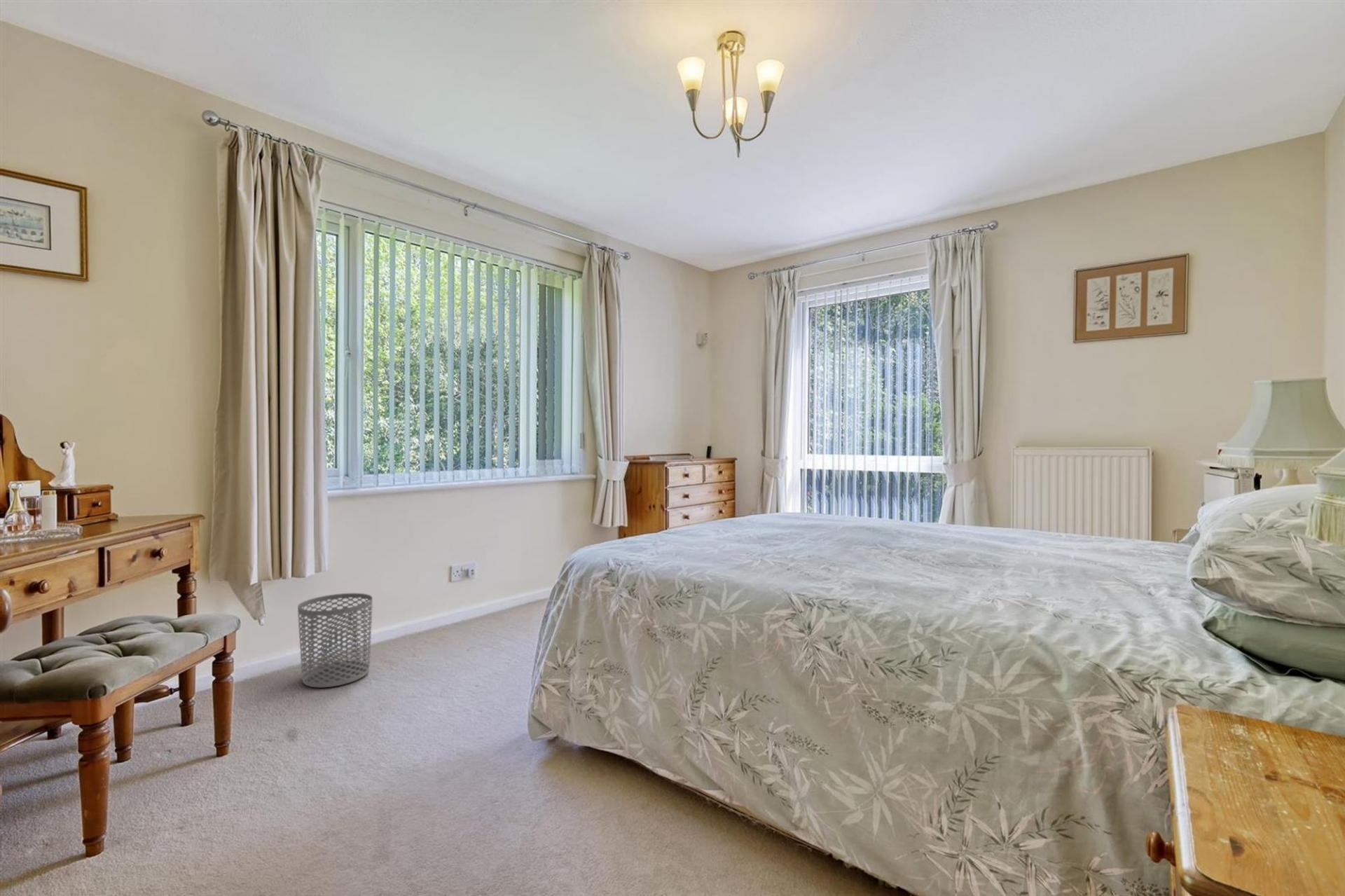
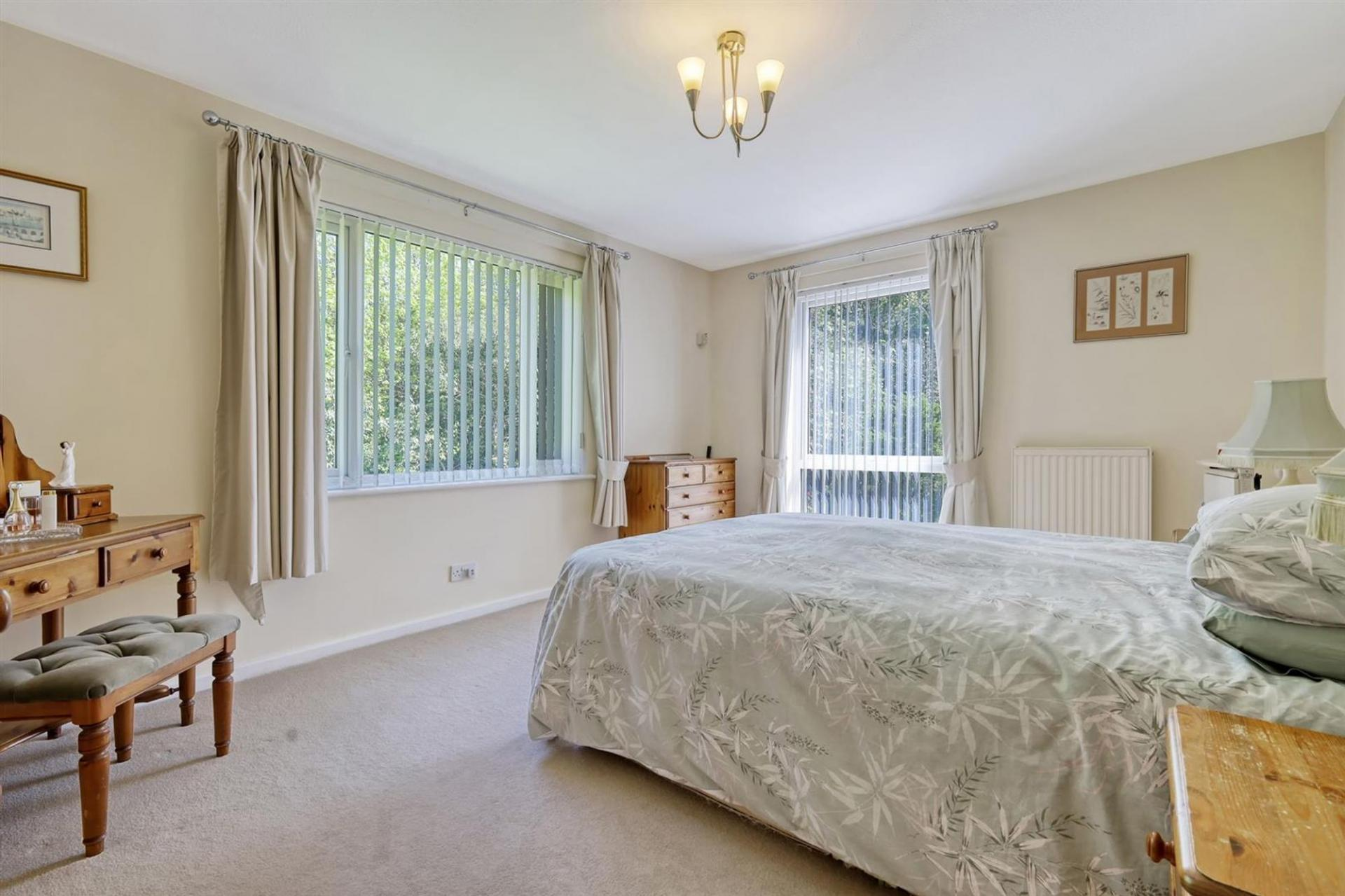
- waste bin [297,593,373,689]
